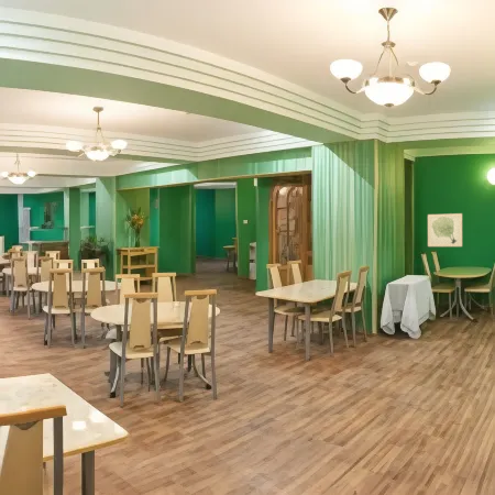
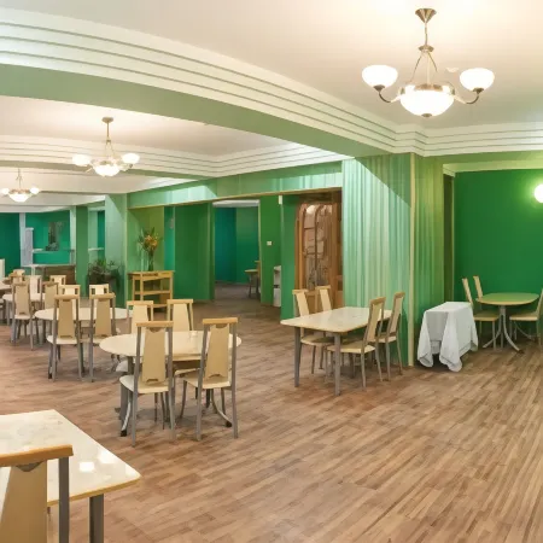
- wall art [427,212,463,248]
